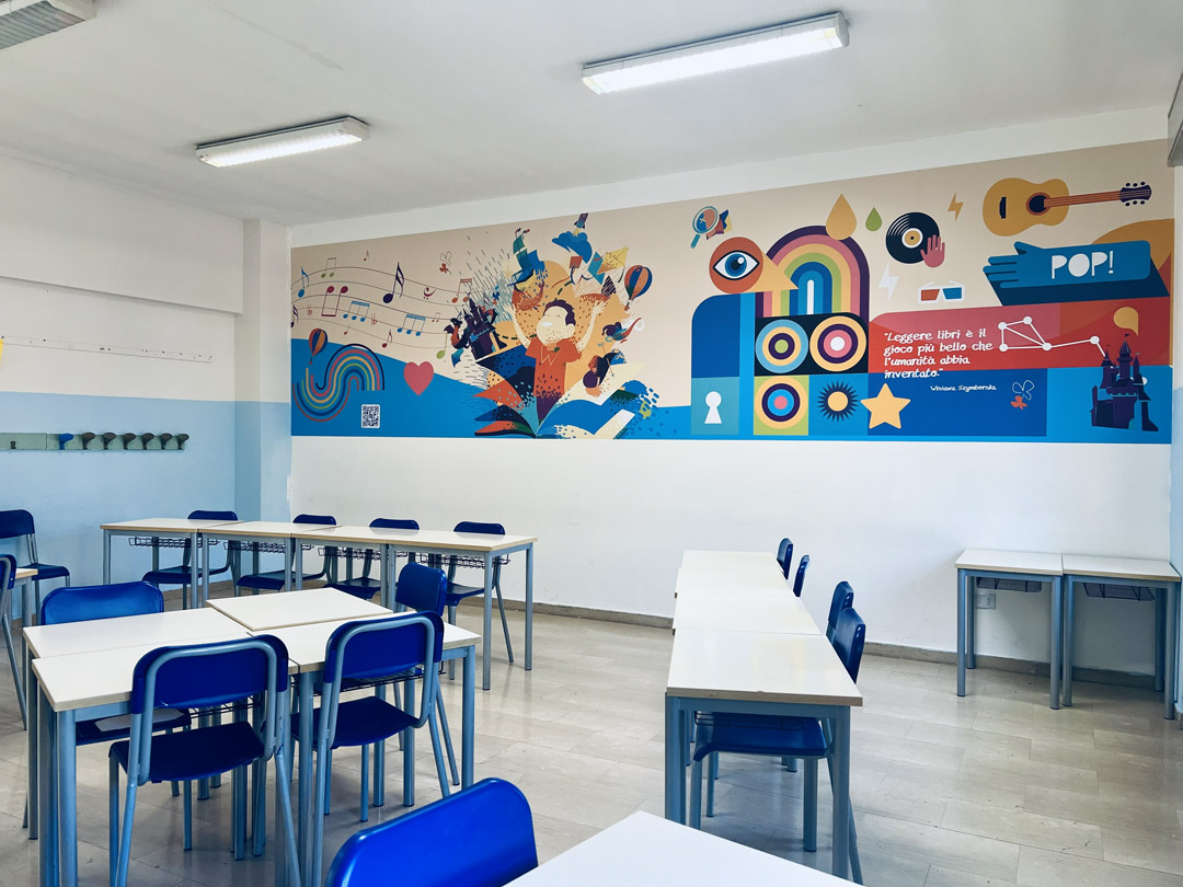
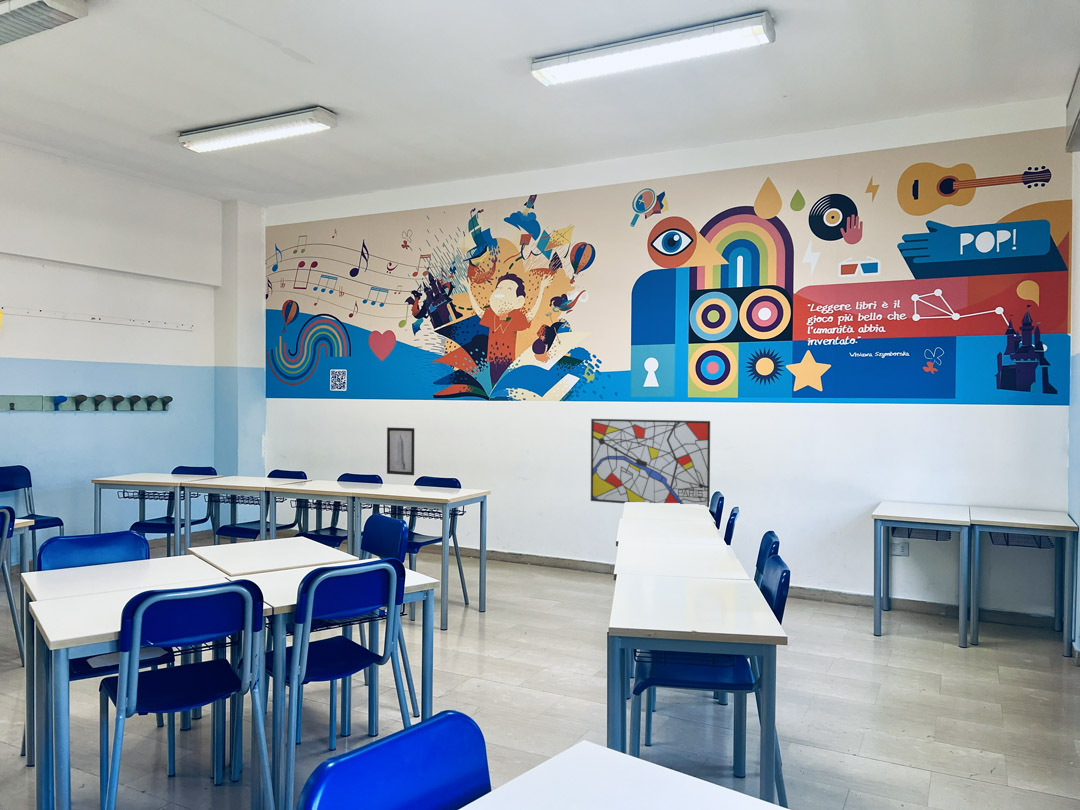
+ wall art [590,418,711,508]
+ wall art [386,426,415,476]
